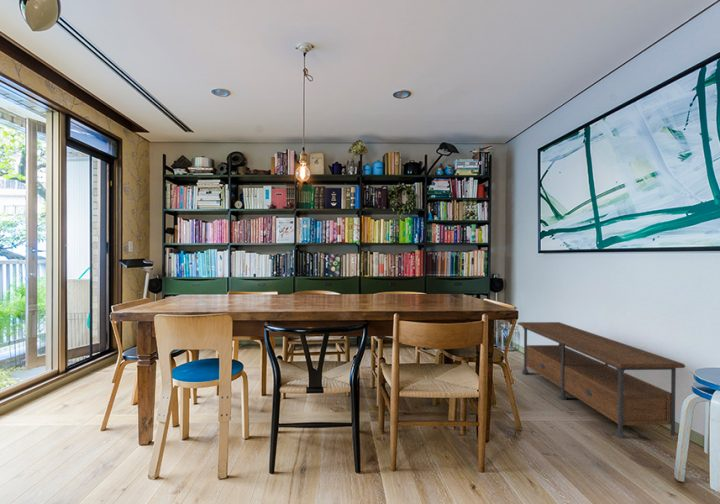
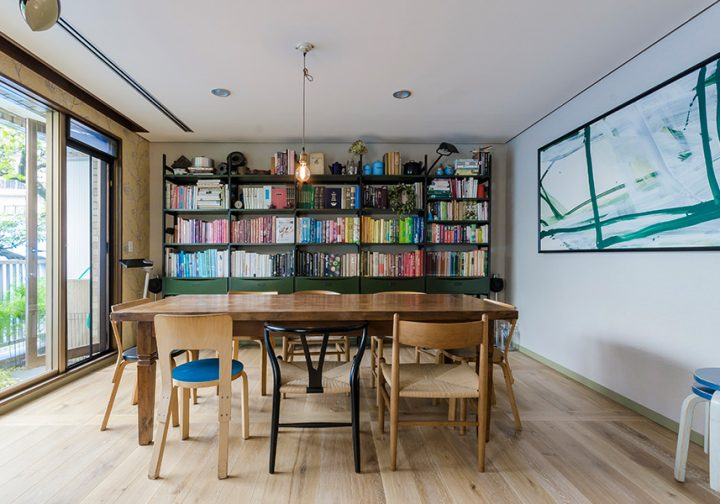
- media console [516,321,686,440]
